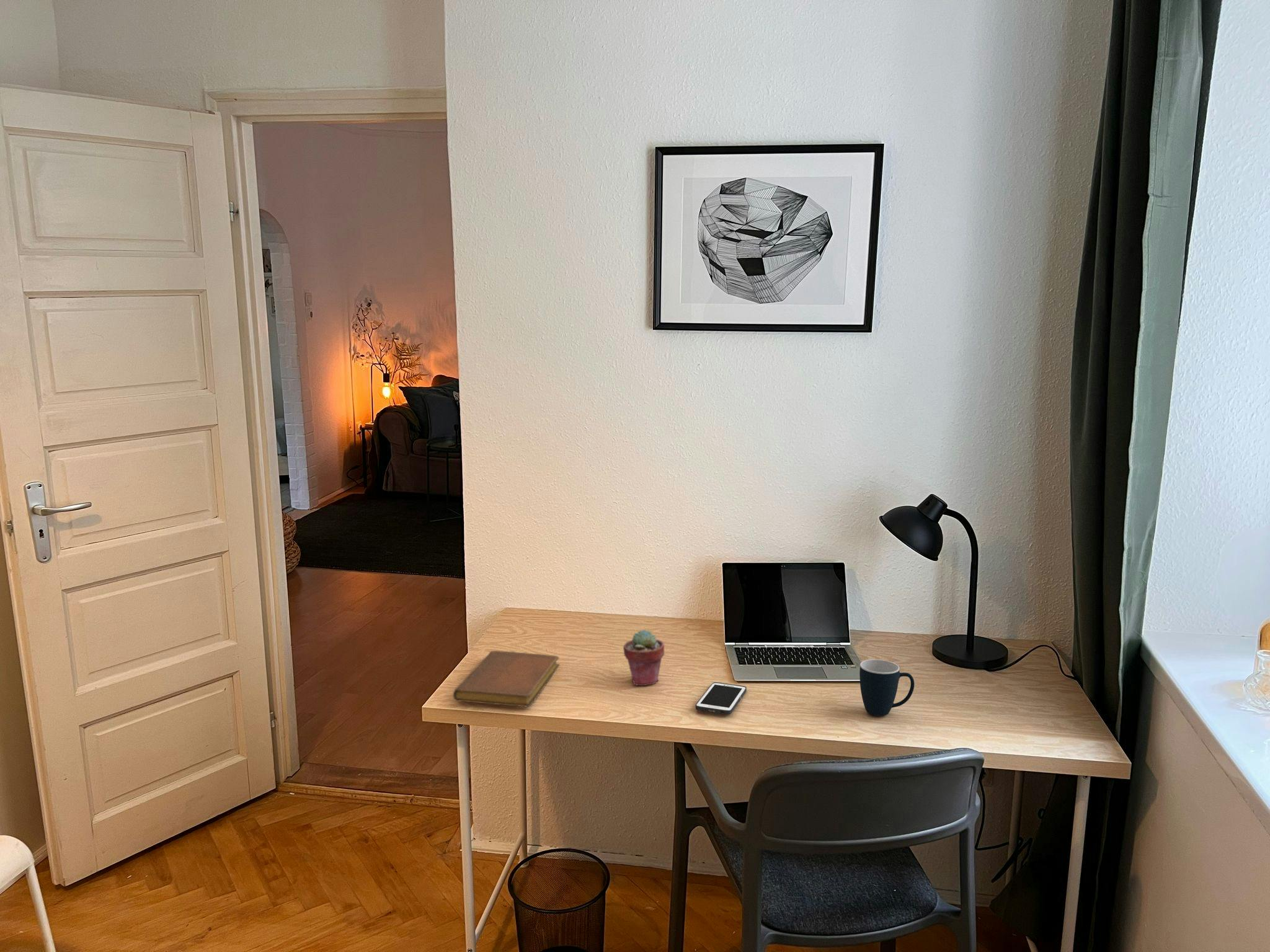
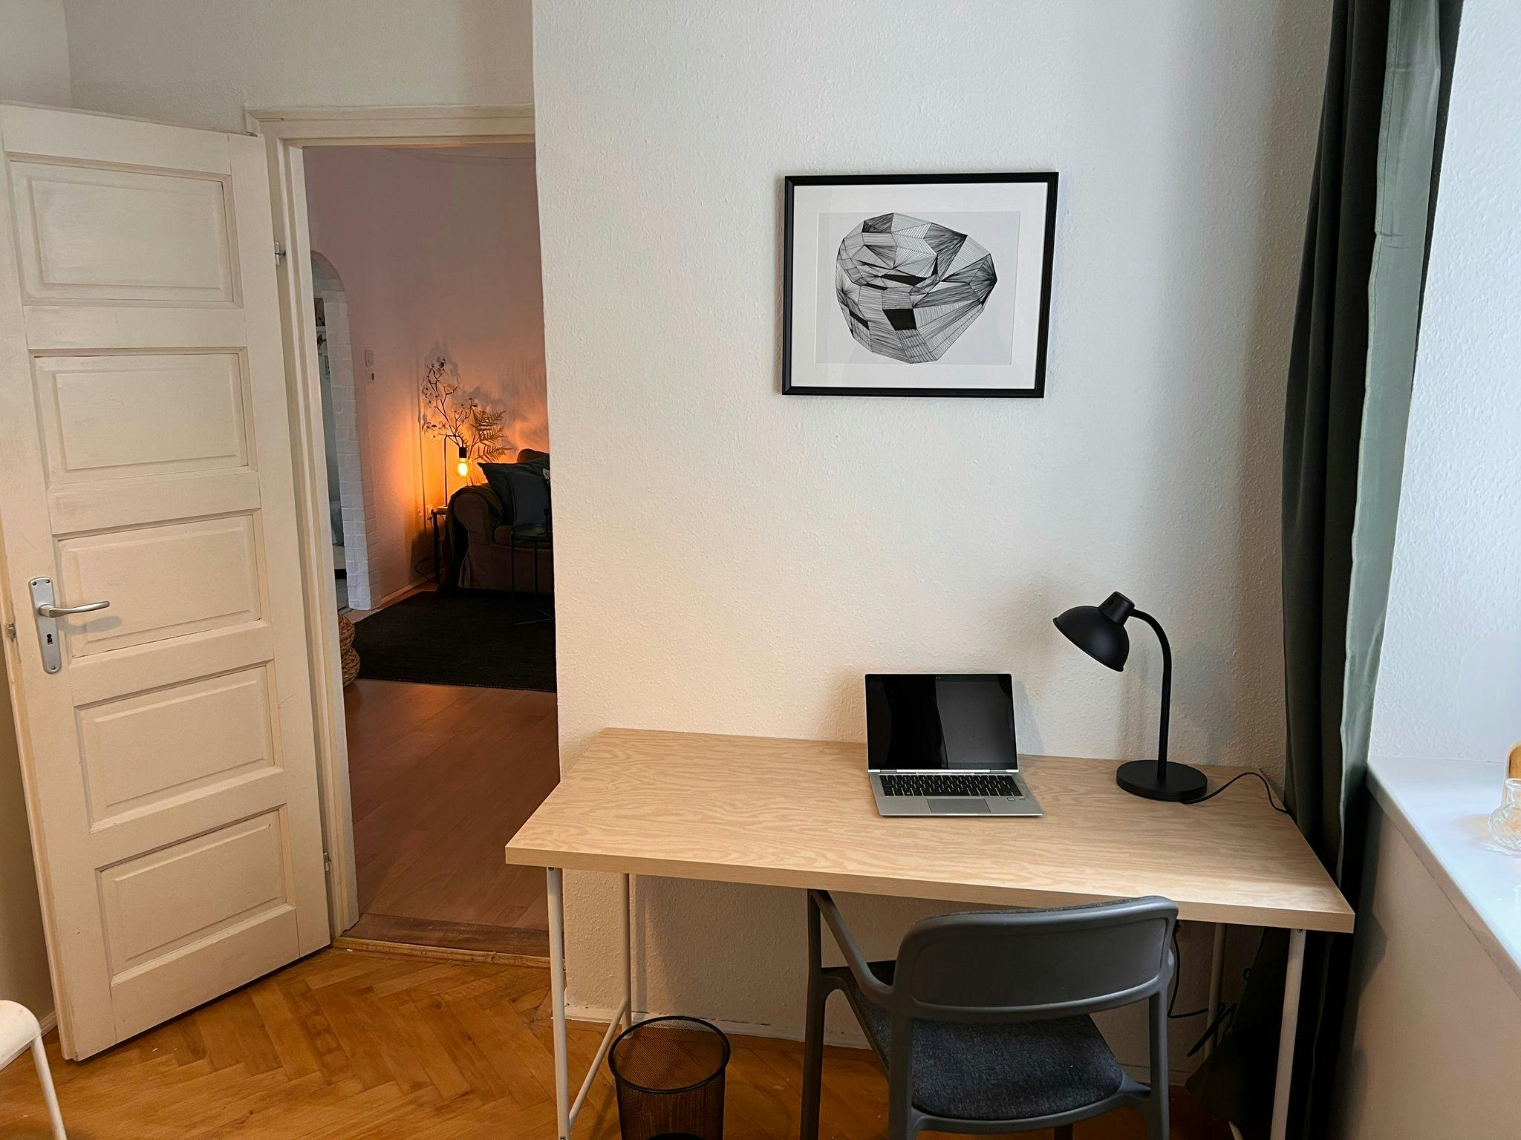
- mug [859,659,915,716]
- cell phone [695,682,747,715]
- potted succulent [623,629,665,686]
- notebook [453,650,560,708]
